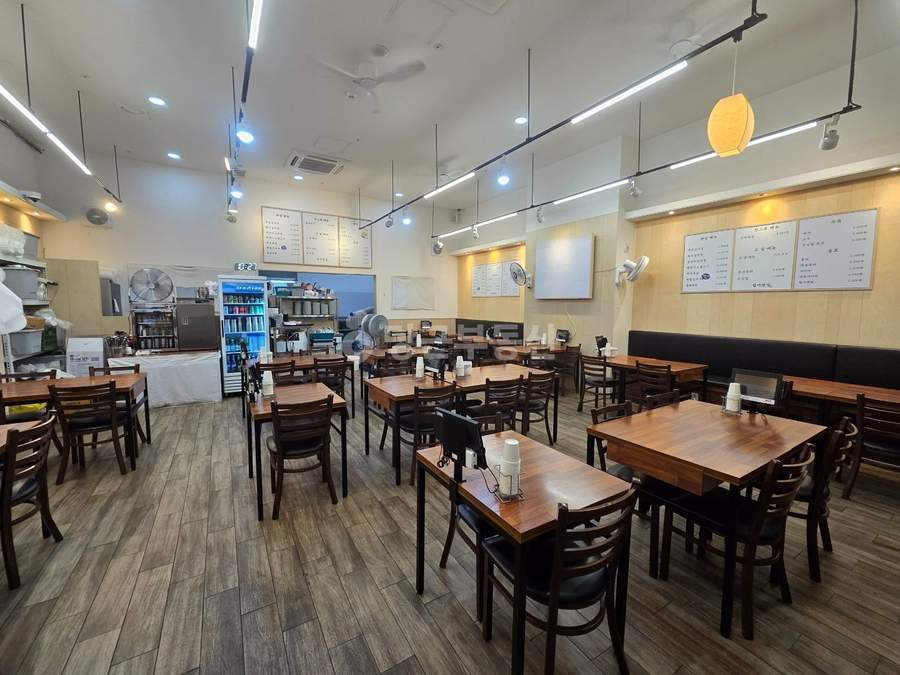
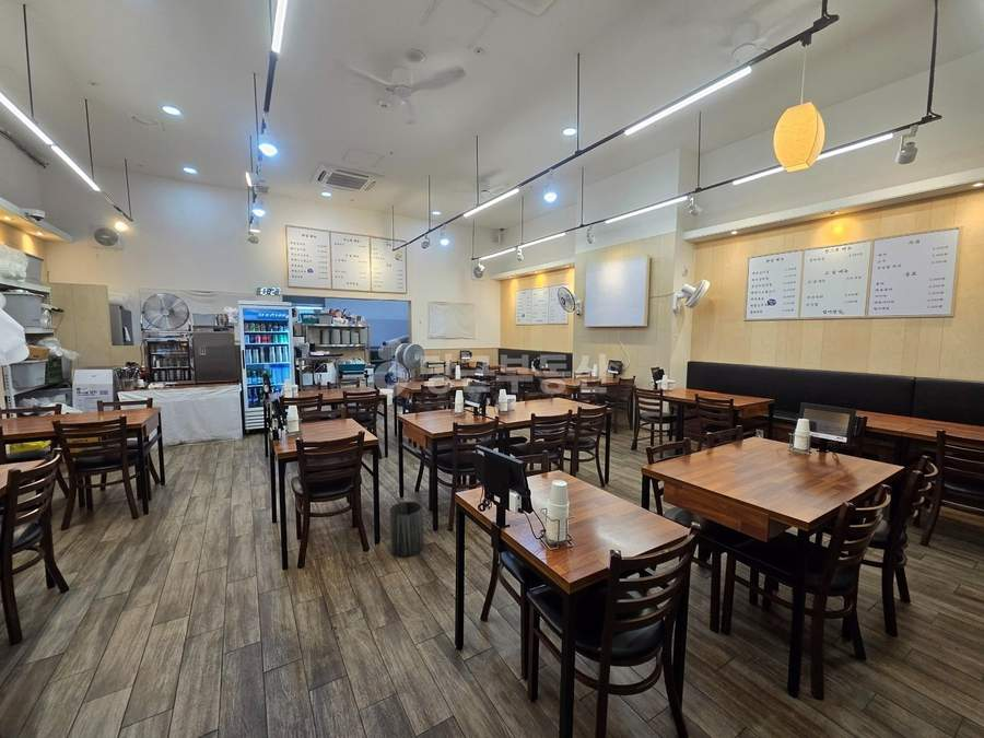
+ trash can [388,501,424,558]
